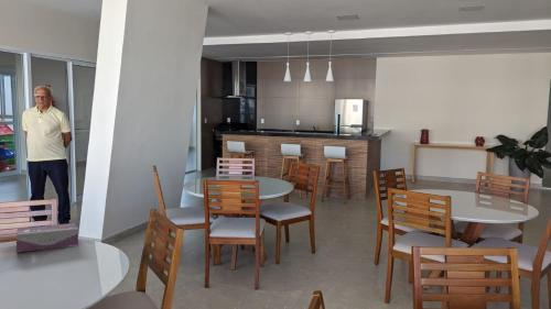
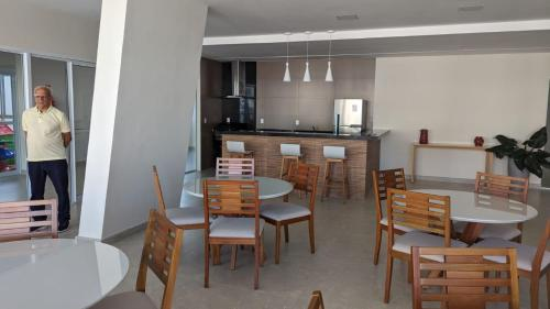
- tissue box [15,222,79,253]
